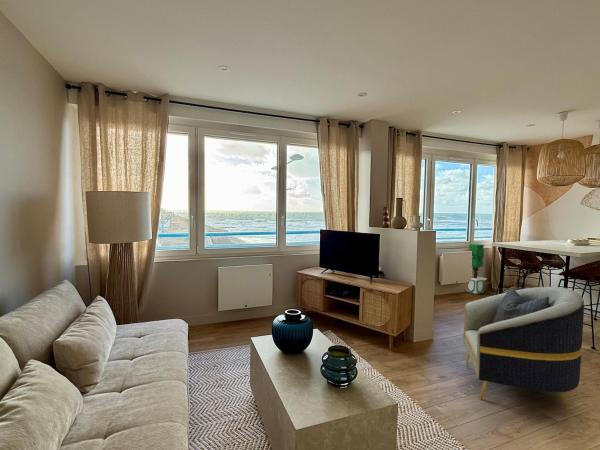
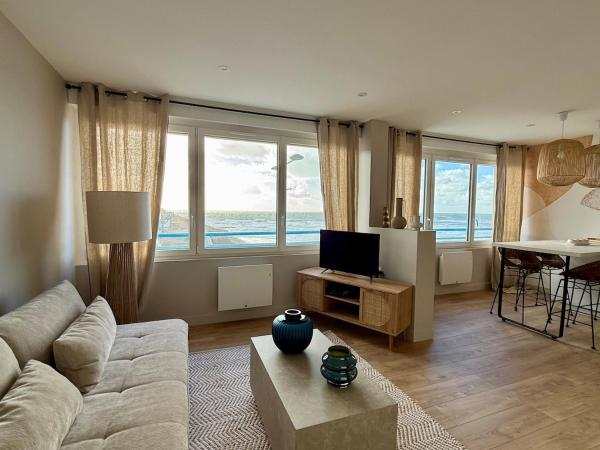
- potted tree [466,243,488,295]
- armchair [462,286,585,411]
